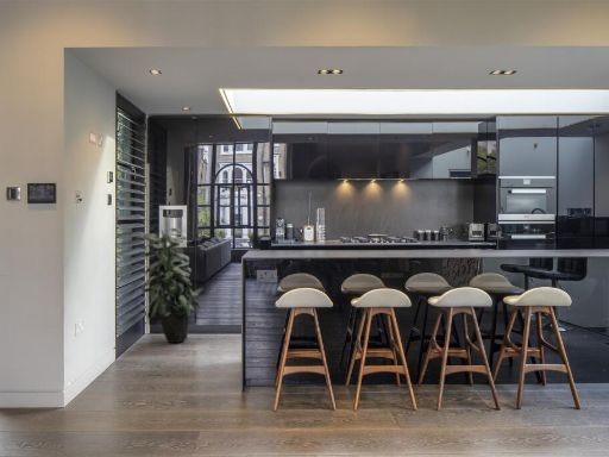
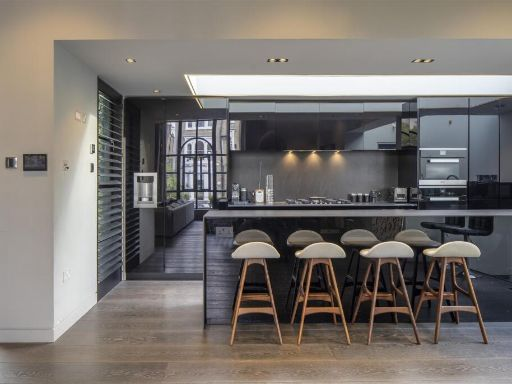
- indoor plant [136,227,205,344]
